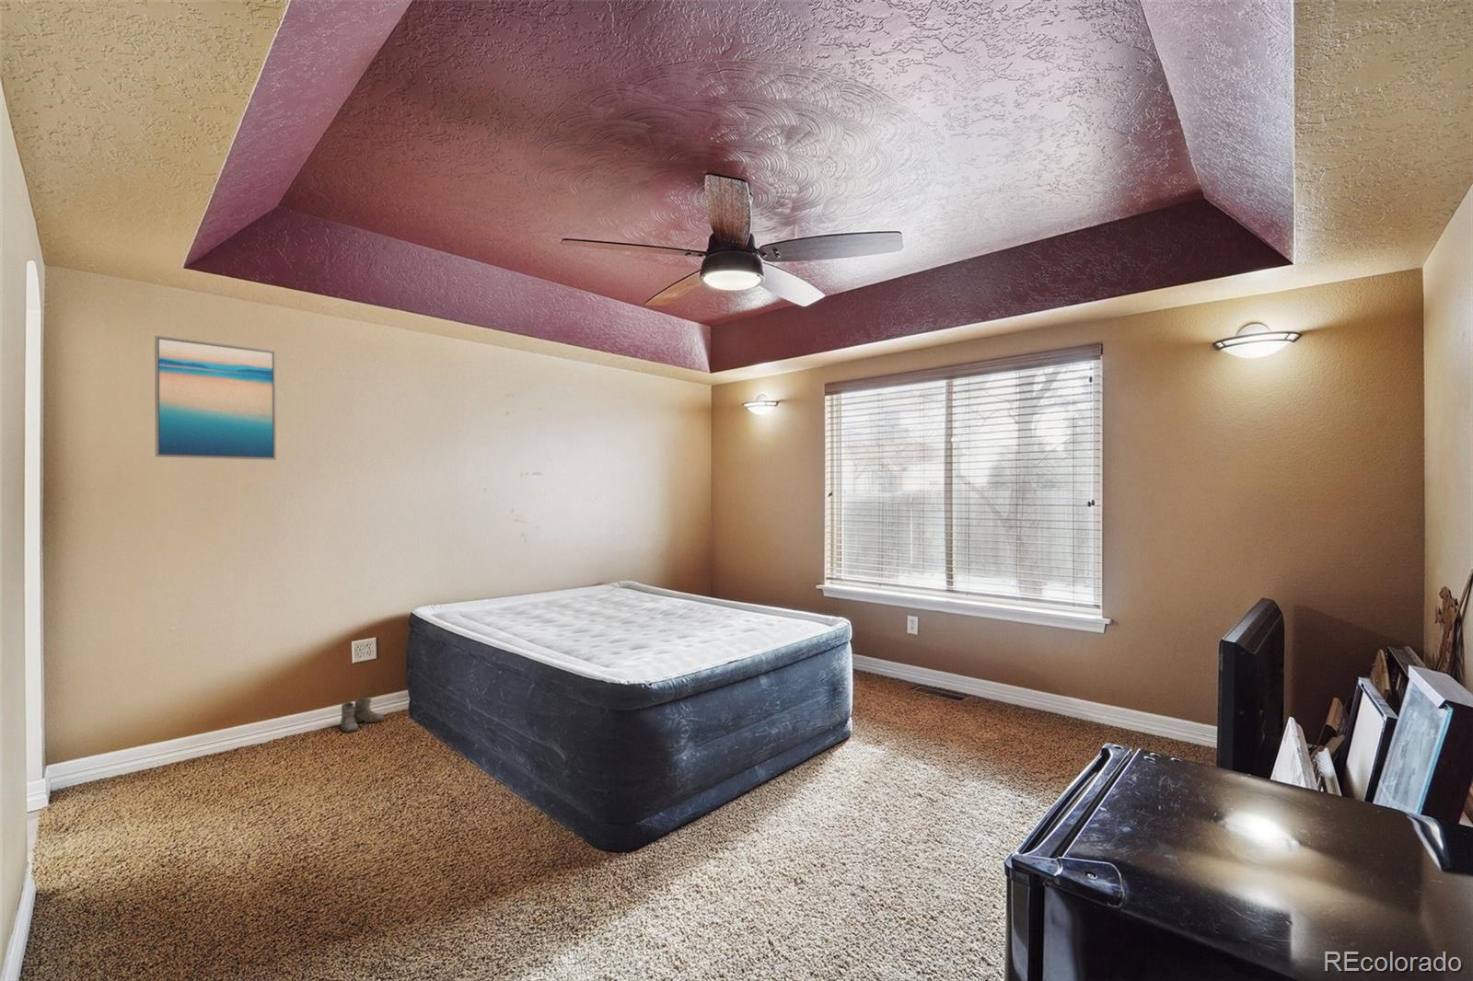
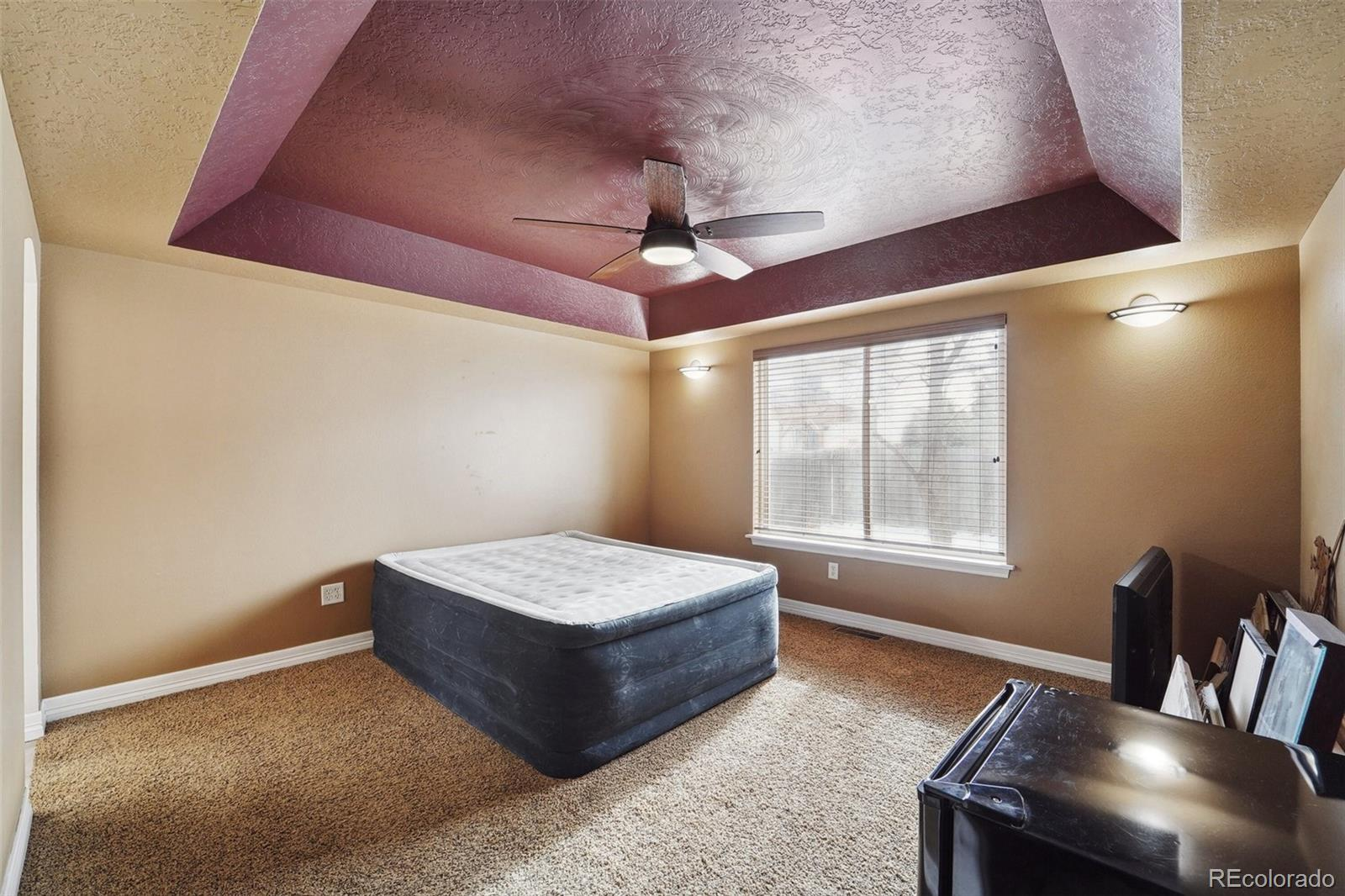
- boots [332,697,384,734]
- wall art [153,335,277,461]
